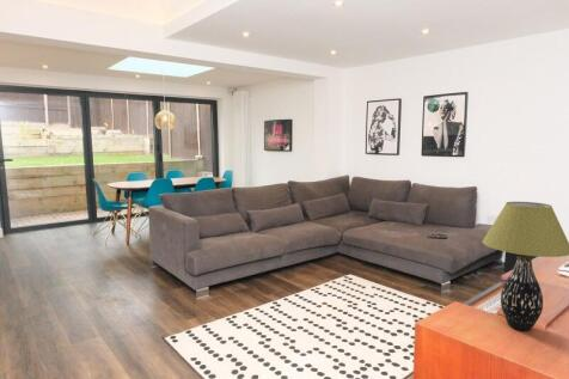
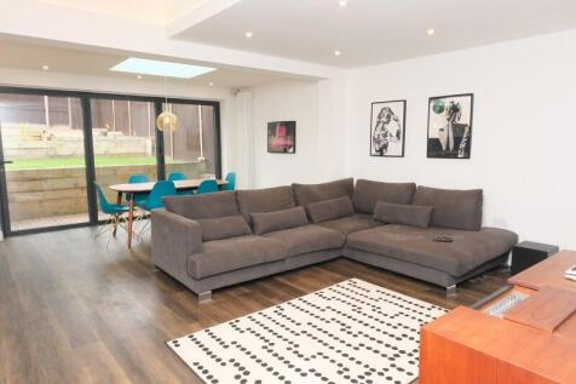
- table lamp [482,201,569,332]
